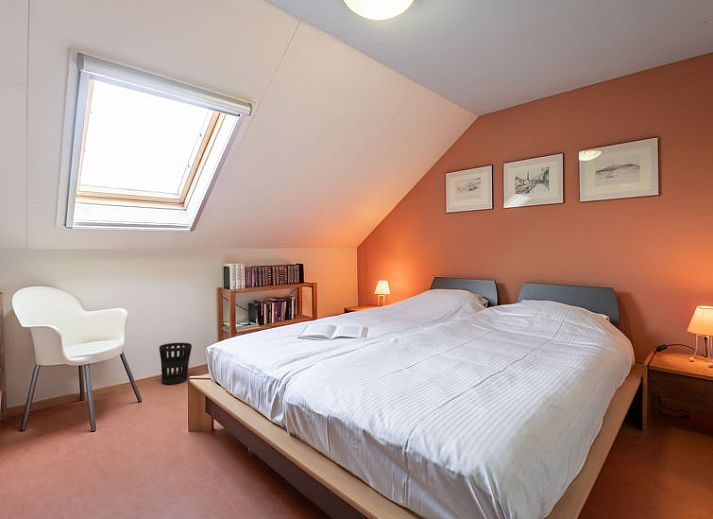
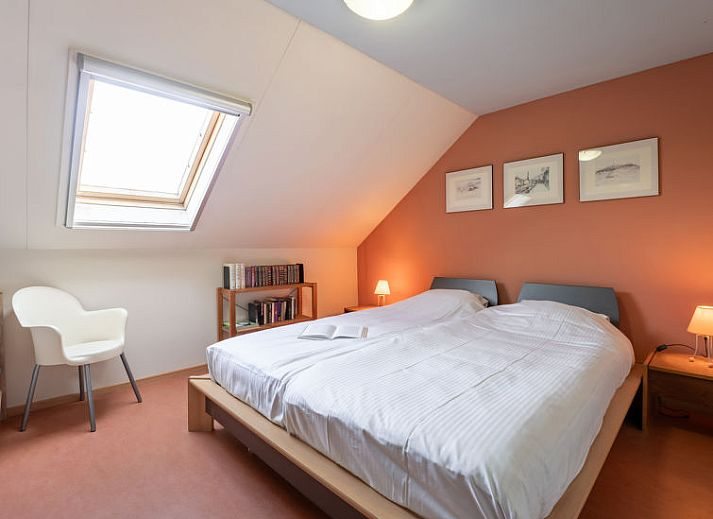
- wastebasket [158,342,193,385]
